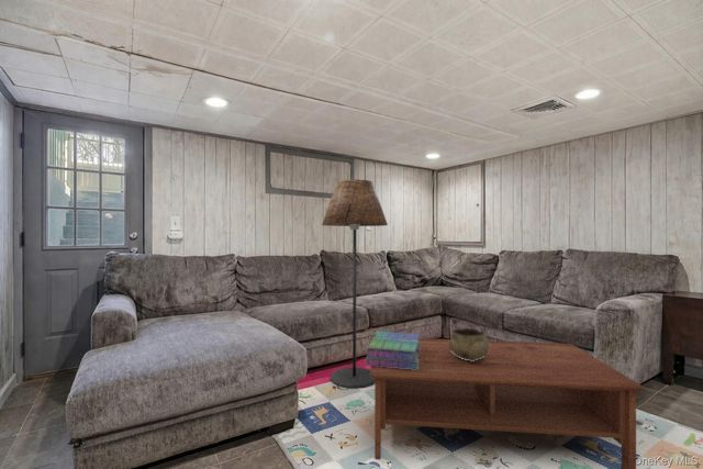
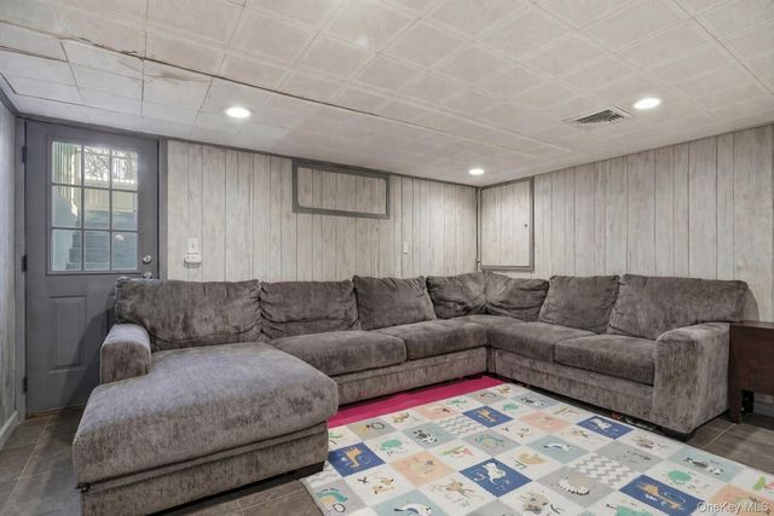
- coffee table [370,337,646,469]
- floor lamp [321,178,389,390]
- stack of books [365,331,421,370]
- decorative bowl [448,327,489,361]
